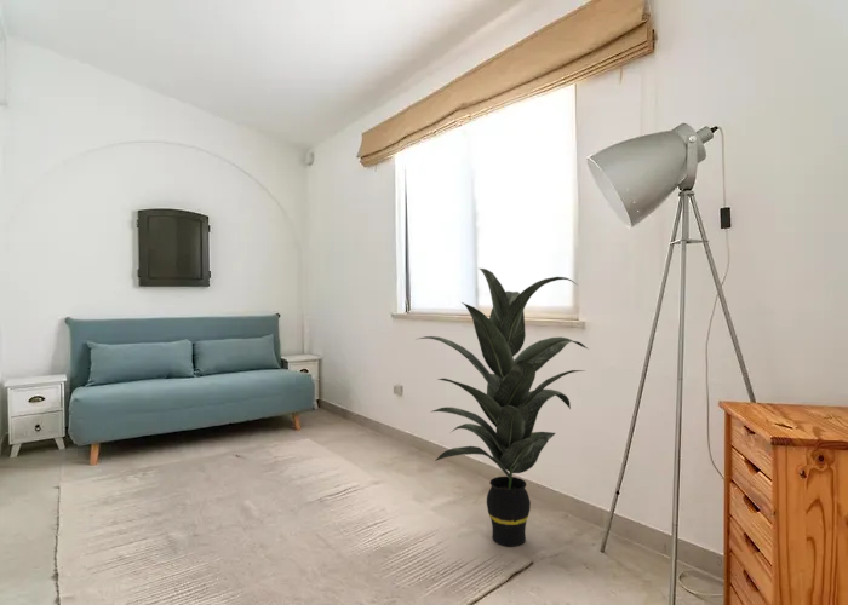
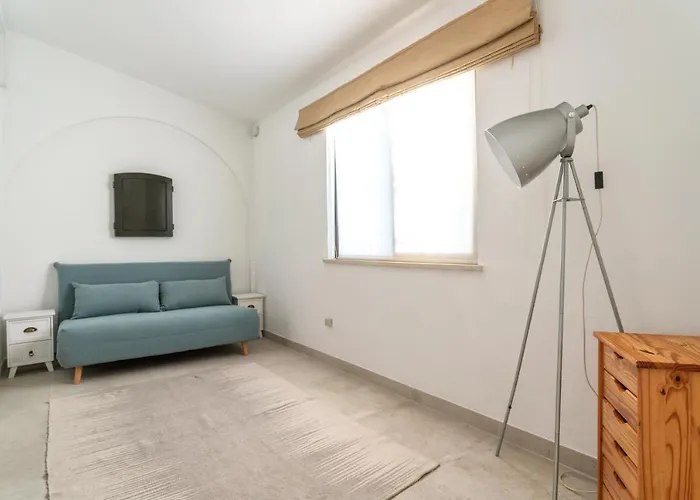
- indoor plant [414,267,589,547]
